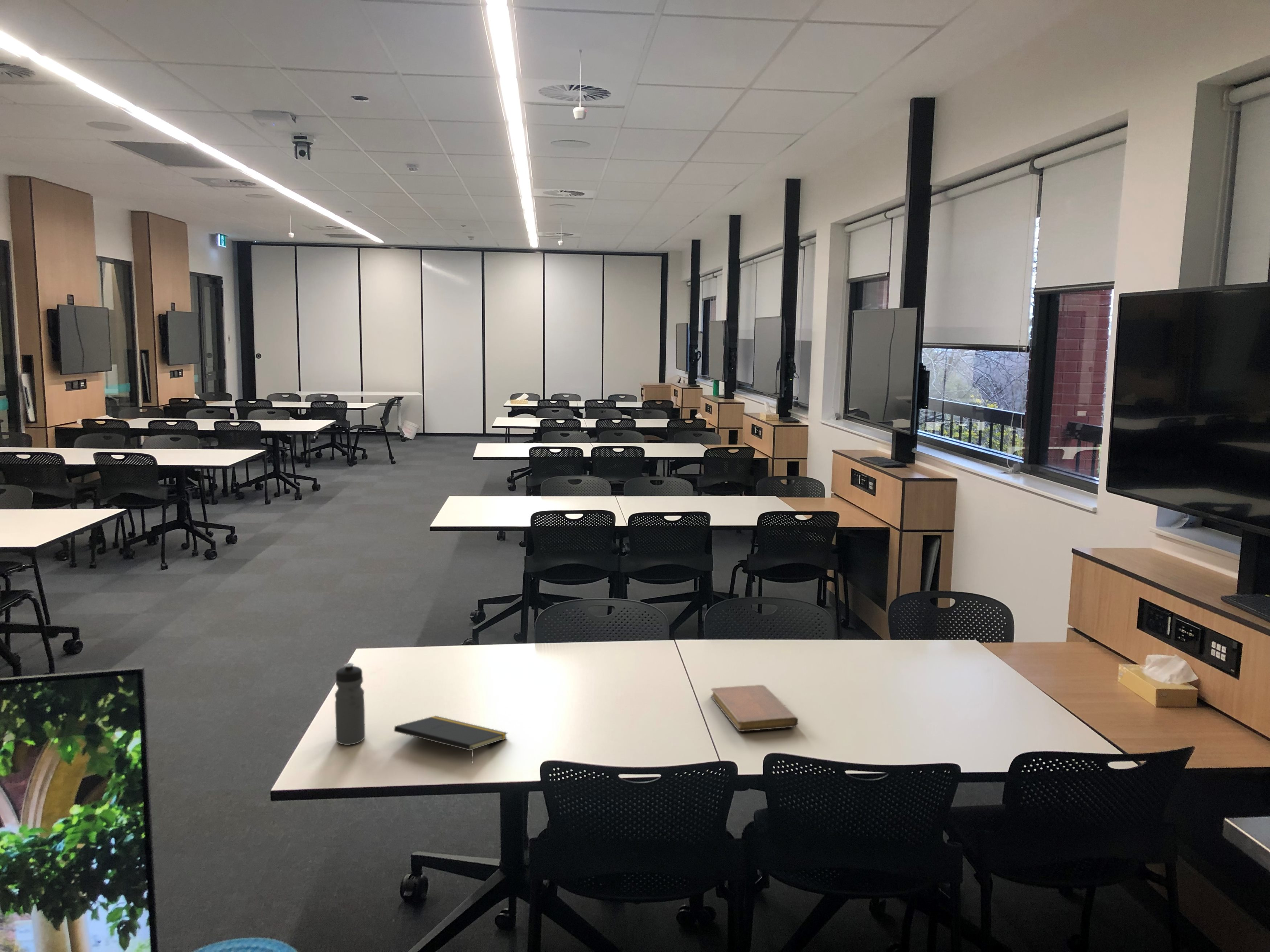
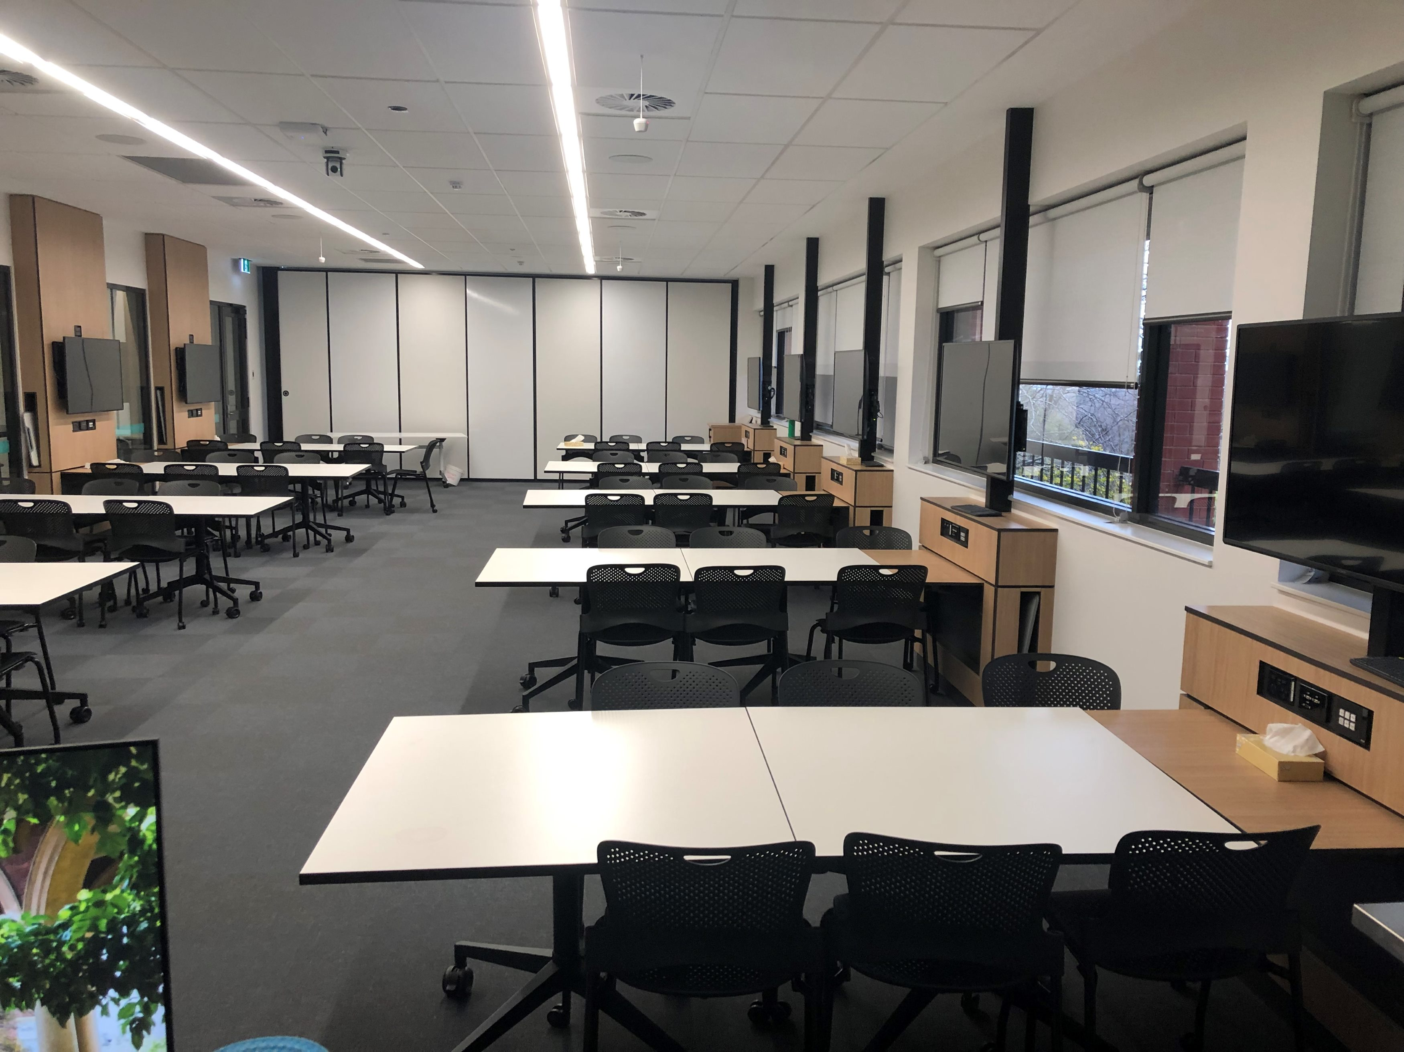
- water bottle [335,663,365,745]
- notebook [711,685,799,732]
- notepad [394,716,508,764]
